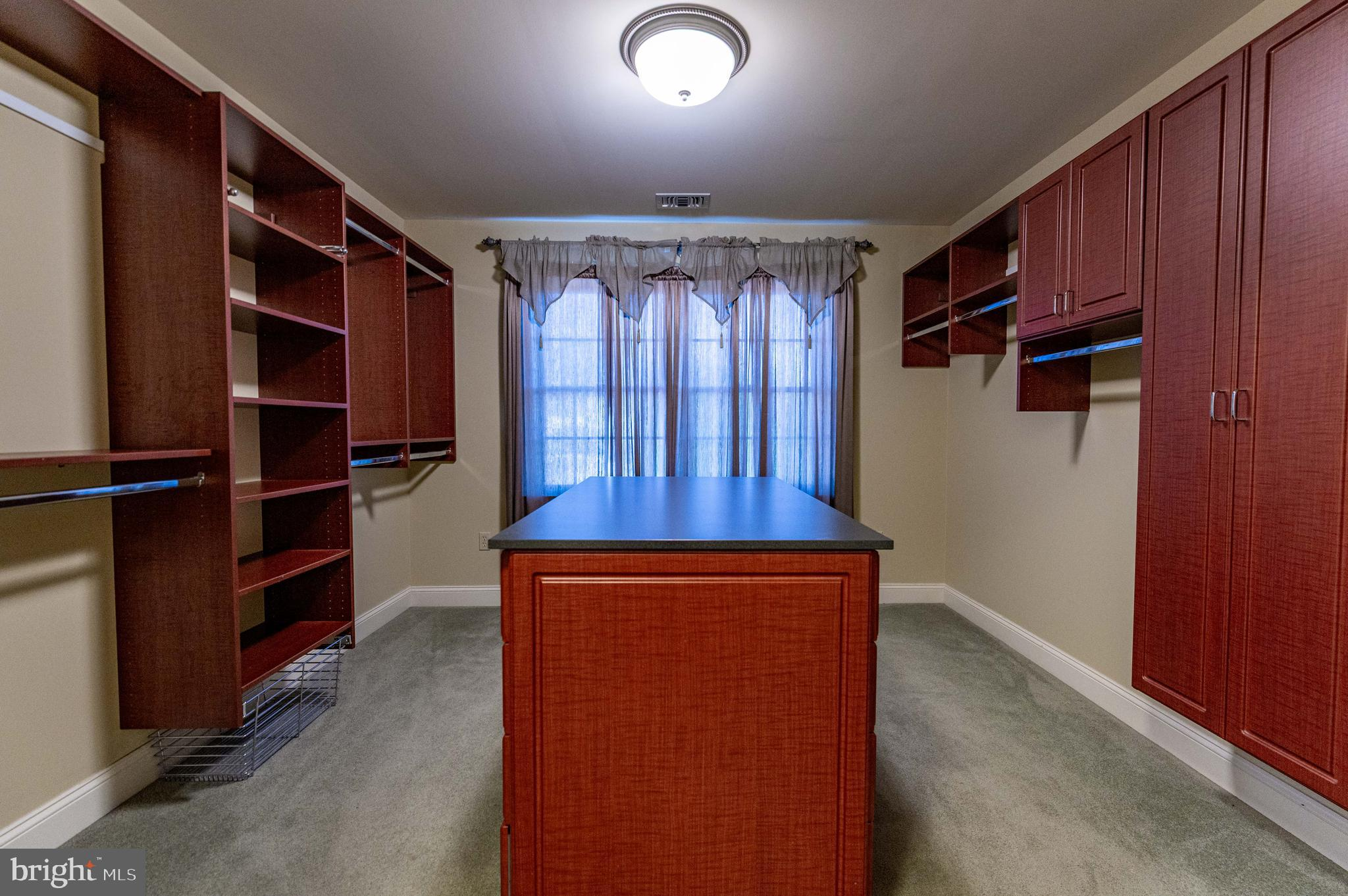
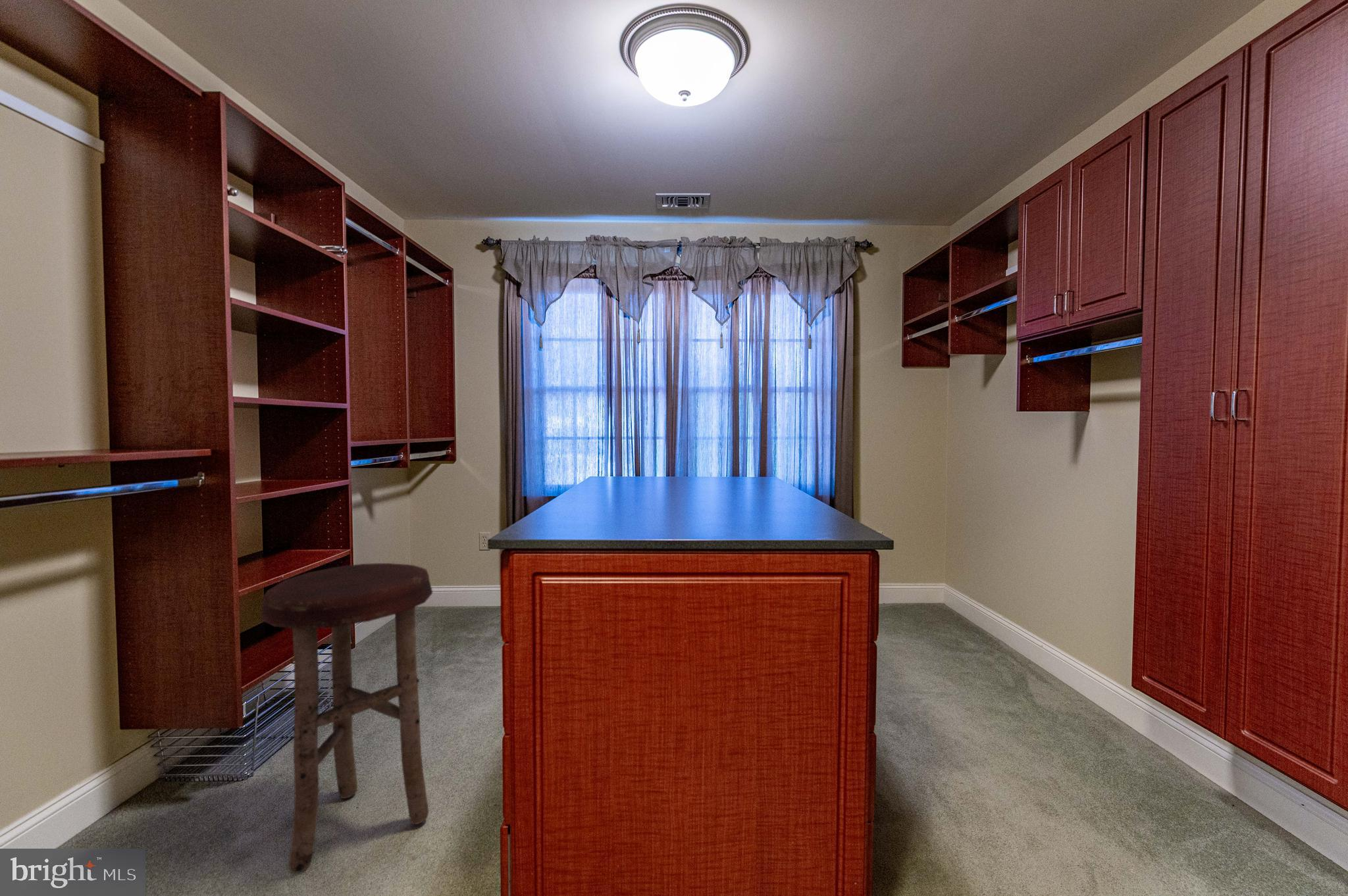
+ stool [260,562,433,874]
